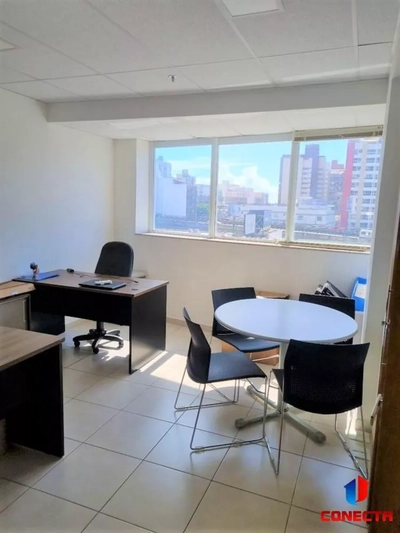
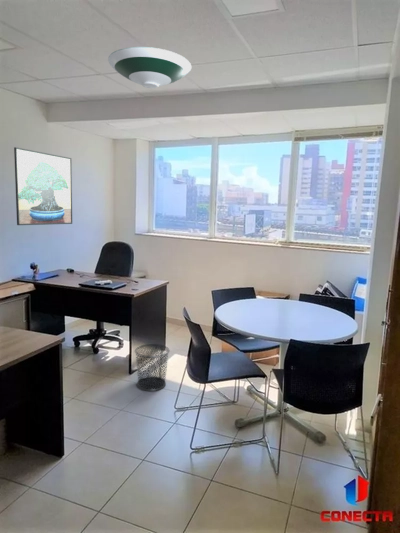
+ waste bin [134,343,170,392]
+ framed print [13,146,73,226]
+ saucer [107,46,192,89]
